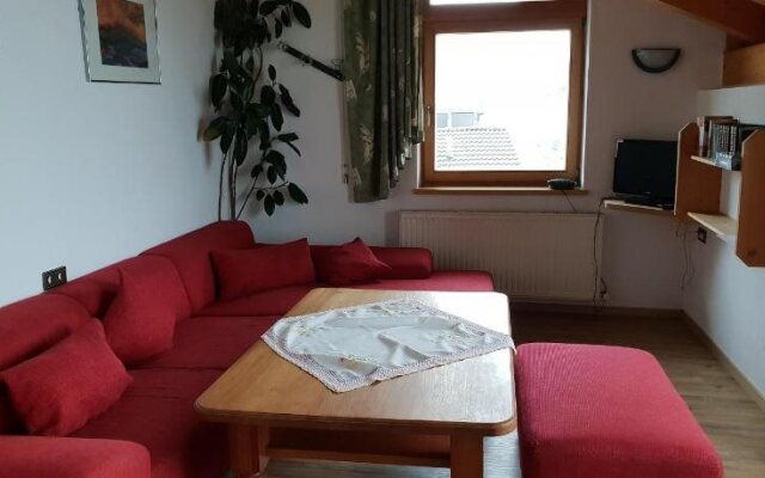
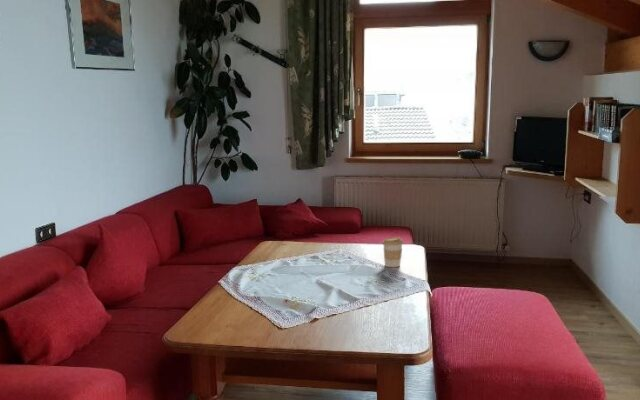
+ coffee cup [382,236,404,268]
